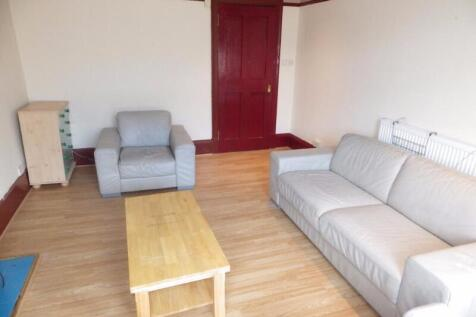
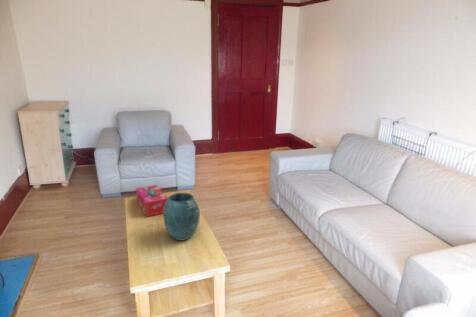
+ tissue box [135,184,168,217]
+ vase [162,192,201,242]
